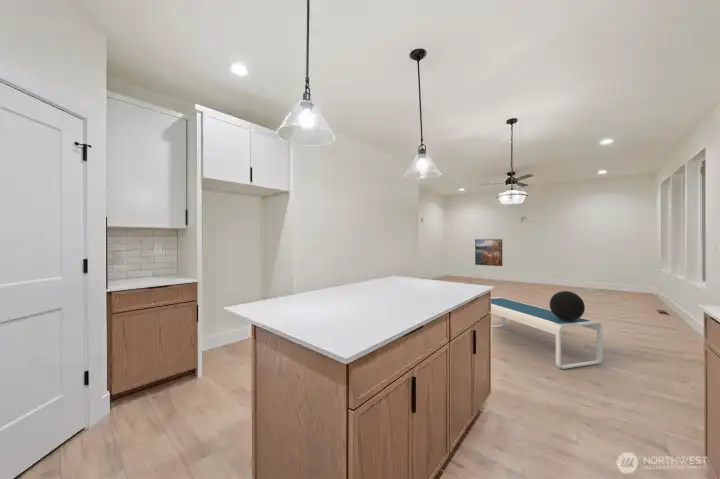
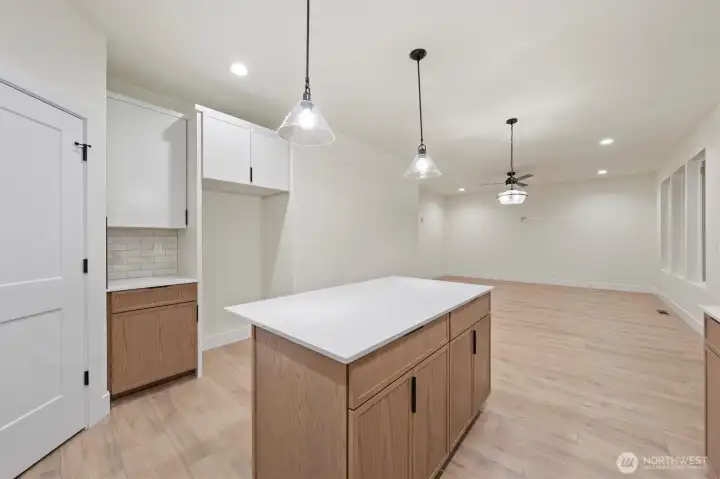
- coffee table [490,296,603,370]
- decorative sphere [549,290,586,321]
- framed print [474,238,503,267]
